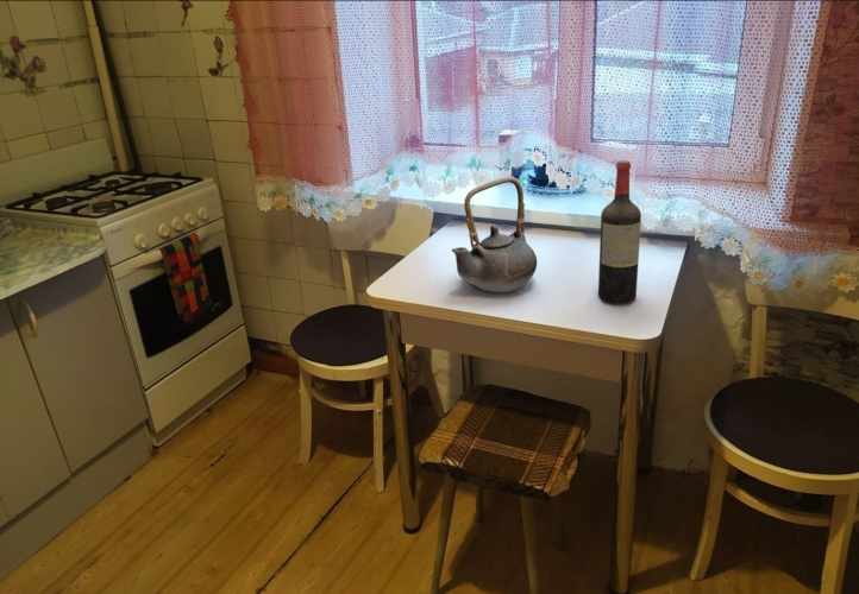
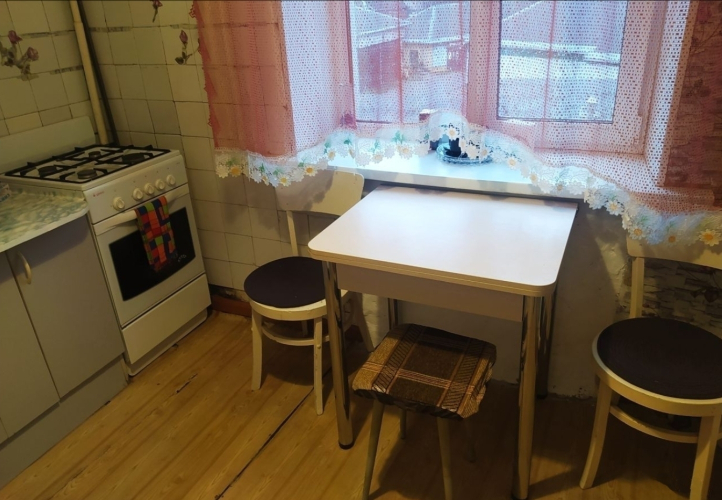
- teapot [451,176,538,293]
- wine bottle [597,159,642,305]
